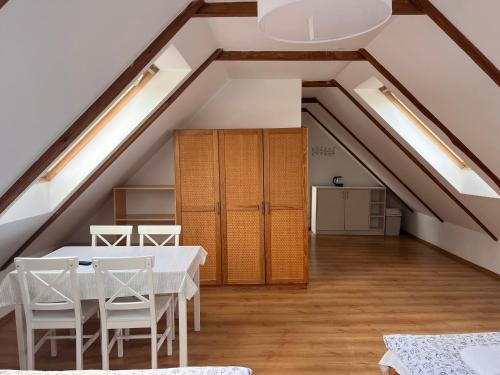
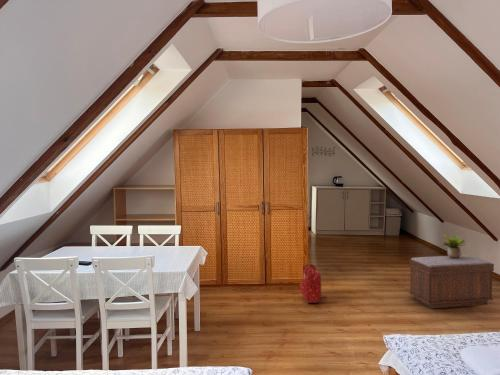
+ backpack [299,263,328,304]
+ potted plant [441,234,467,258]
+ bench [408,254,495,309]
